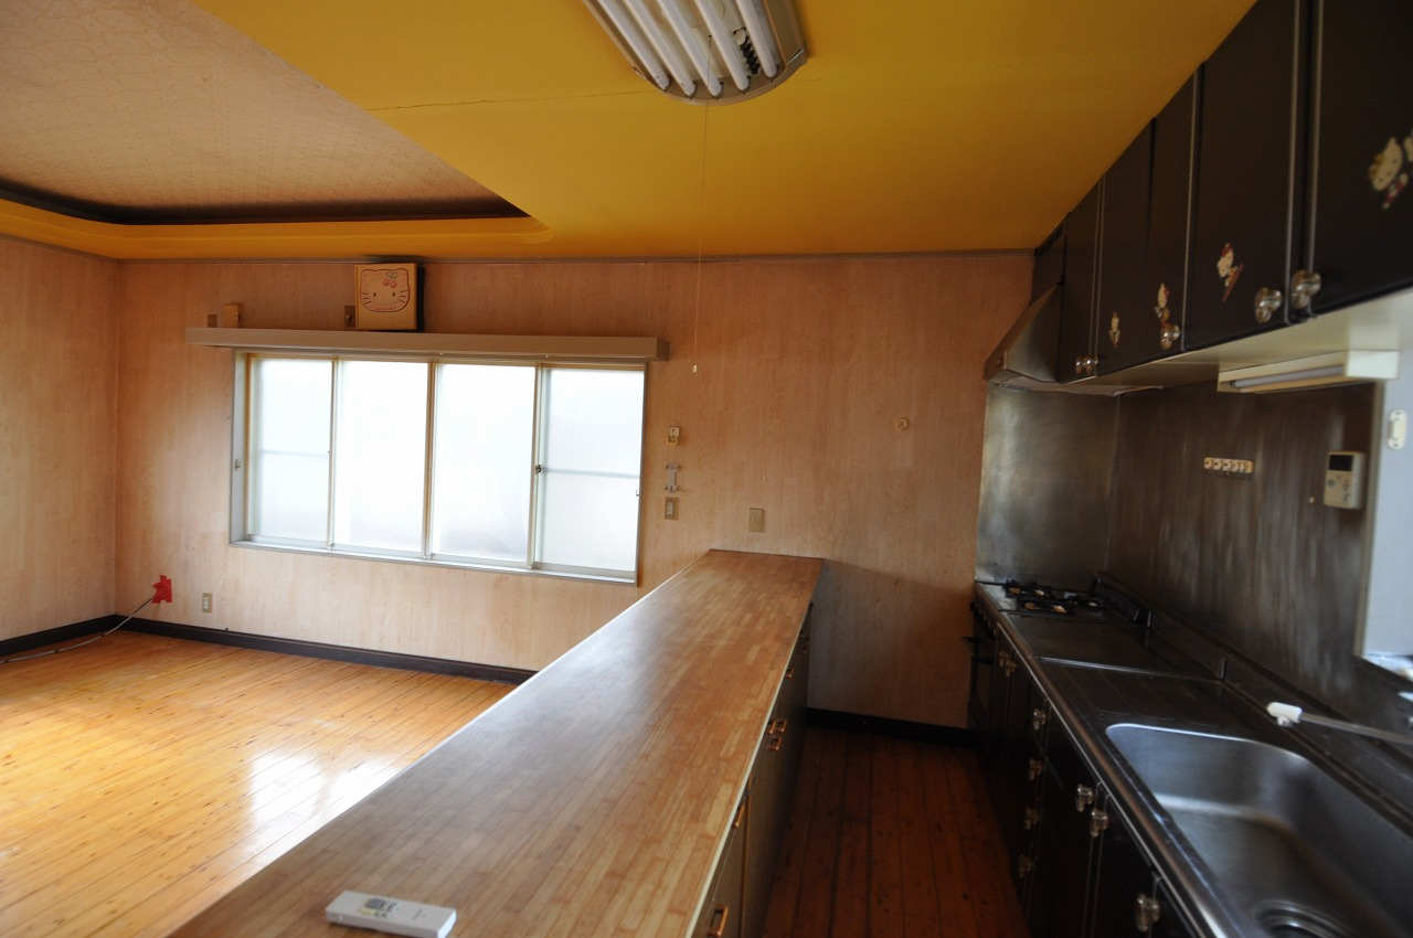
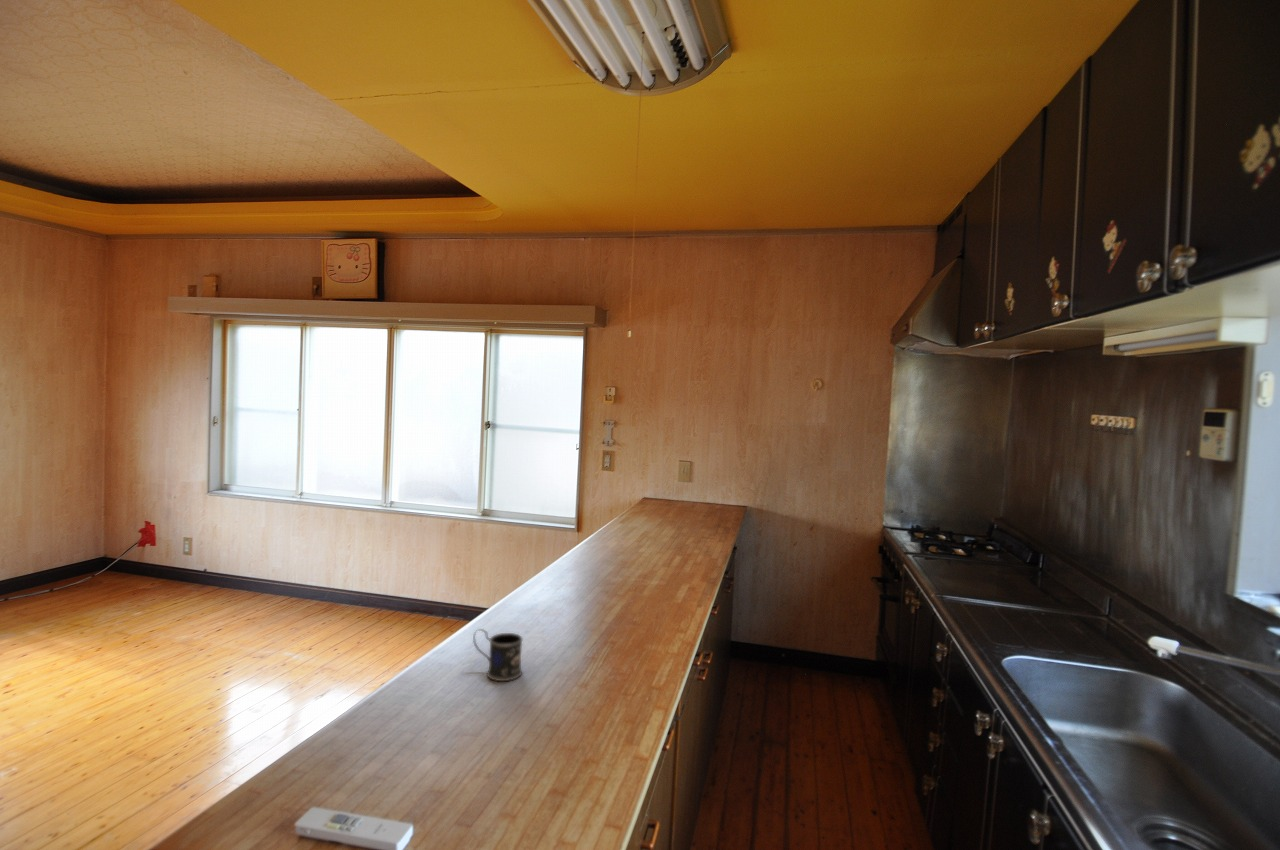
+ mug [472,628,524,682]
